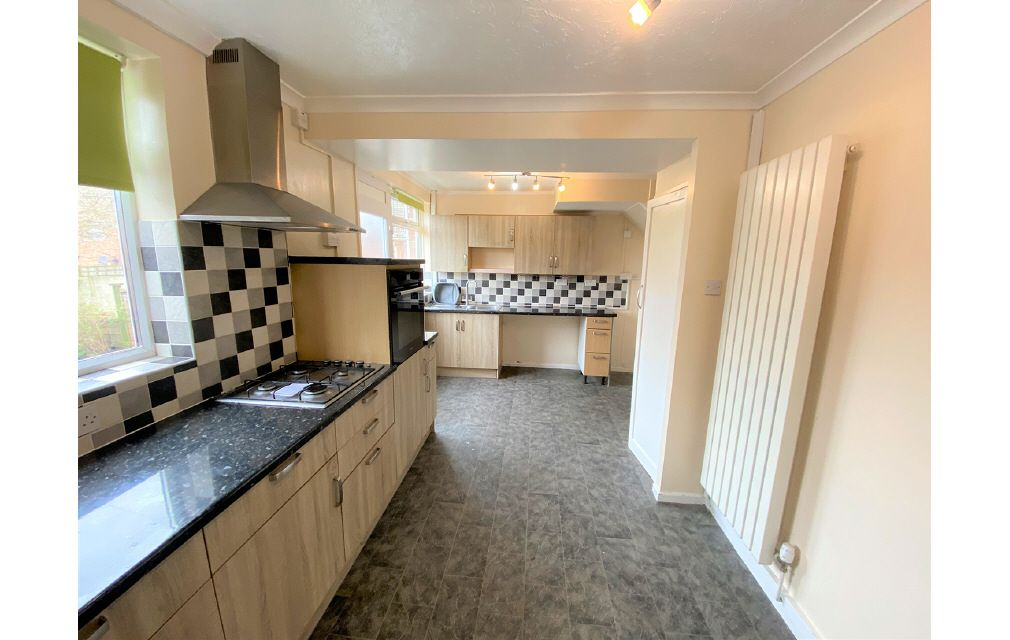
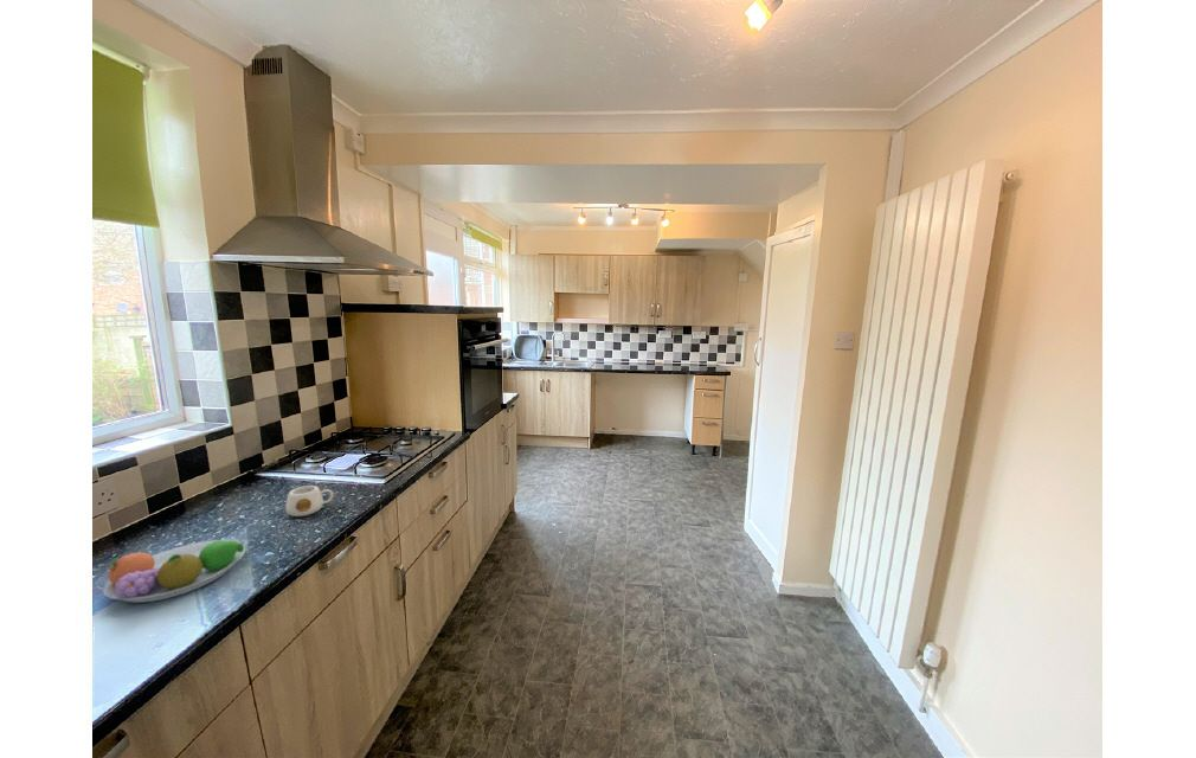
+ mug [284,484,334,518]
+ fruit bowl [102,539,246,604]
